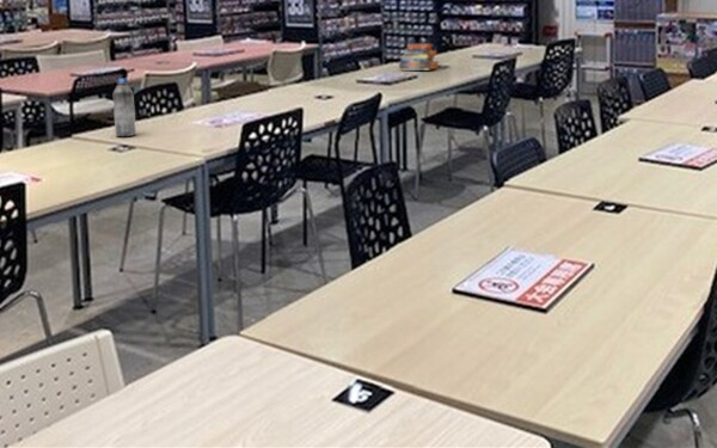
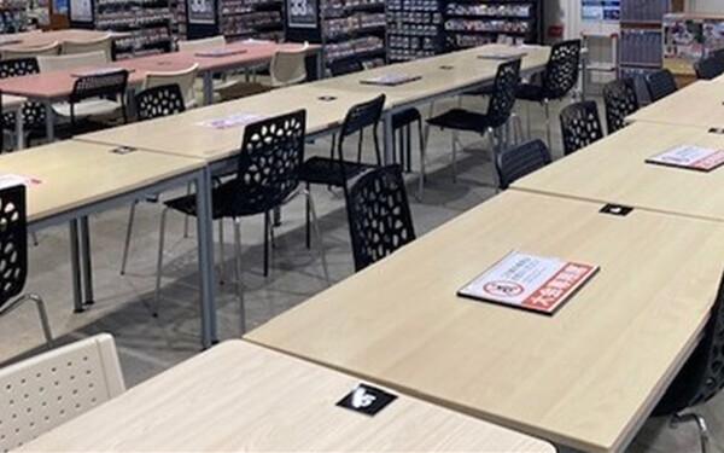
- book [398,42,440,72]
- water bottle [112,78,137,137]
